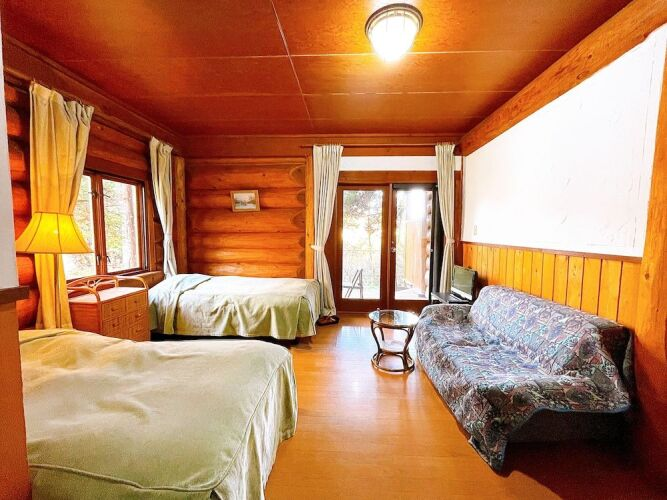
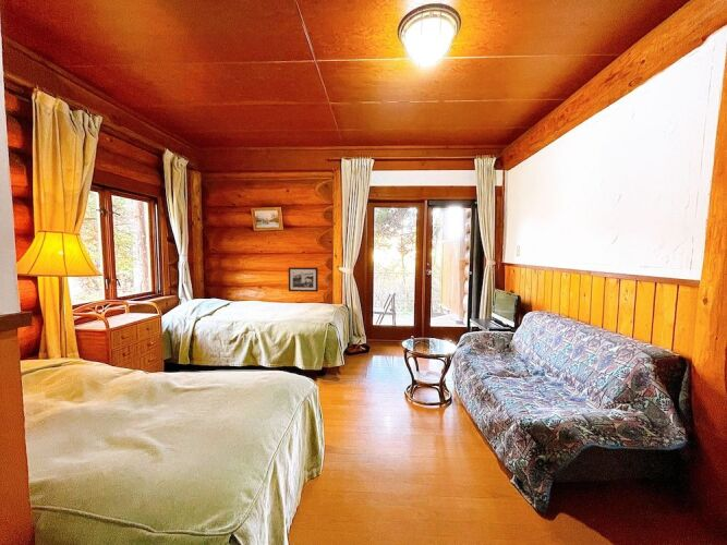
+ picture frame [288,266,319,293]
